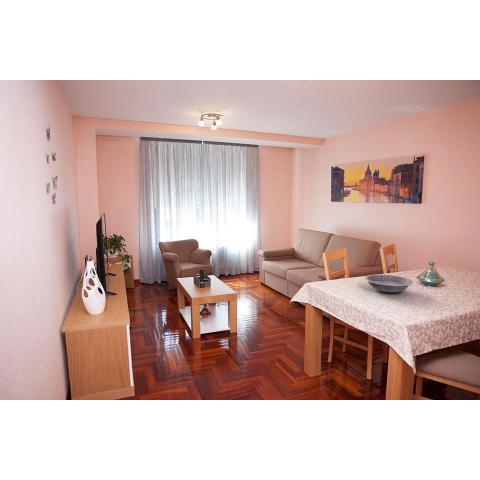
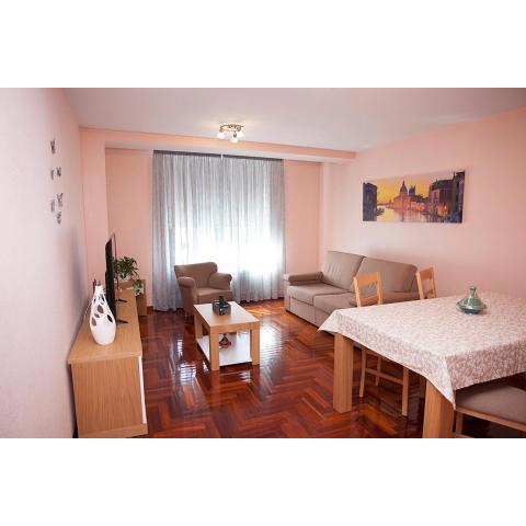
- bowl [364,273,414,294]
